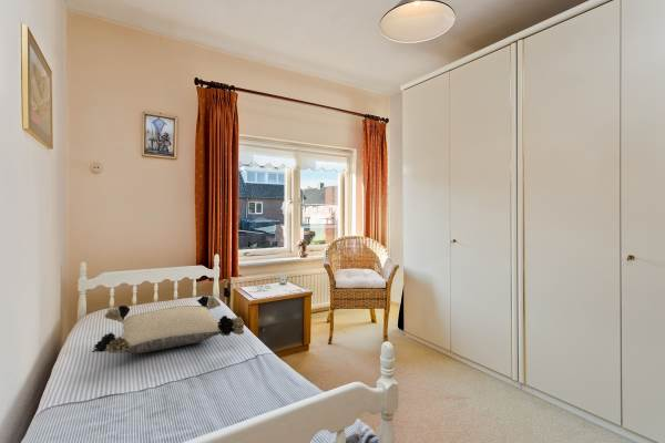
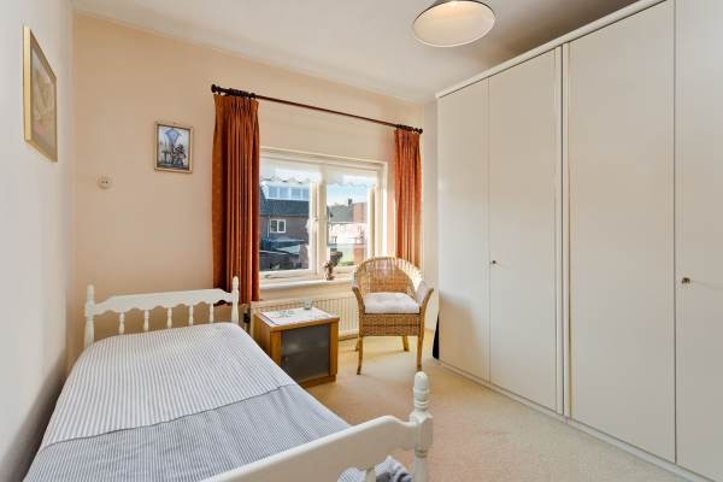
- pillow [91,295,245,354]
